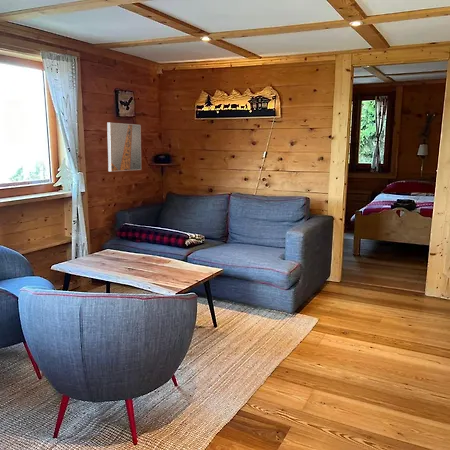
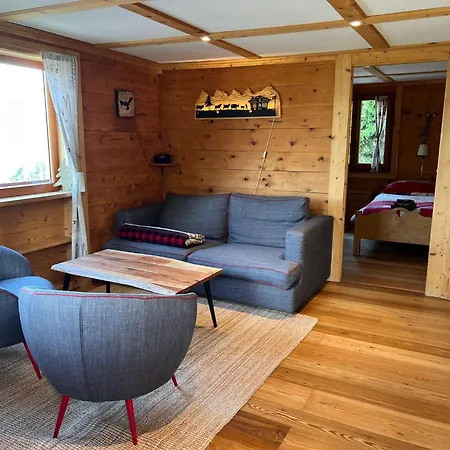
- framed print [106,122,142,173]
